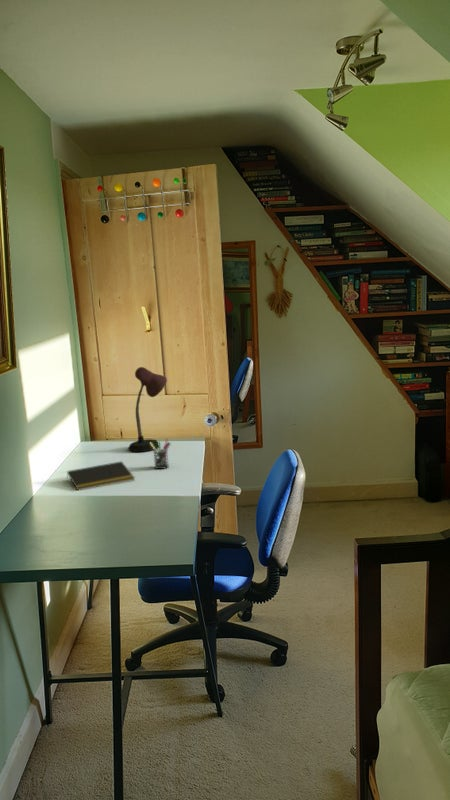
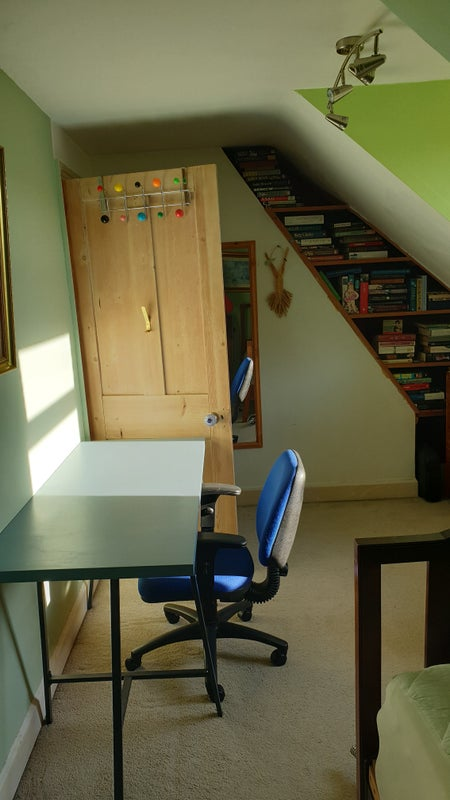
- pen holder [150,437,171,470]
- desk lamp [127,366,168,453]
- notepad [66,460,136,491]
